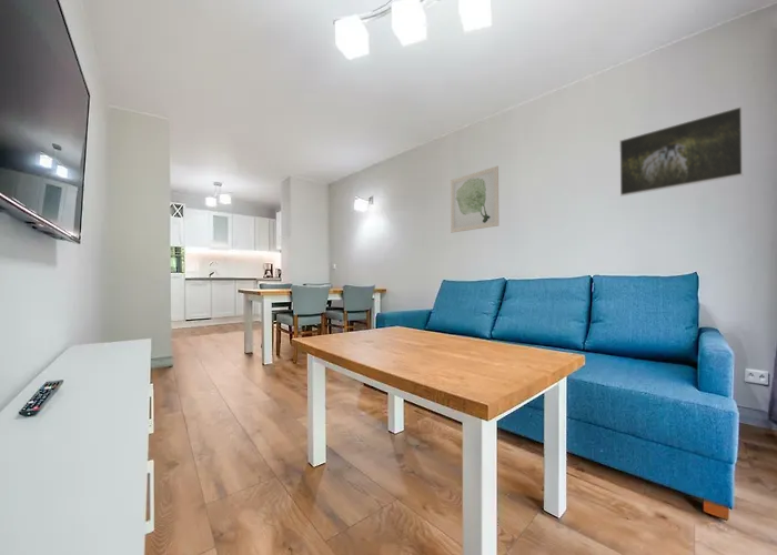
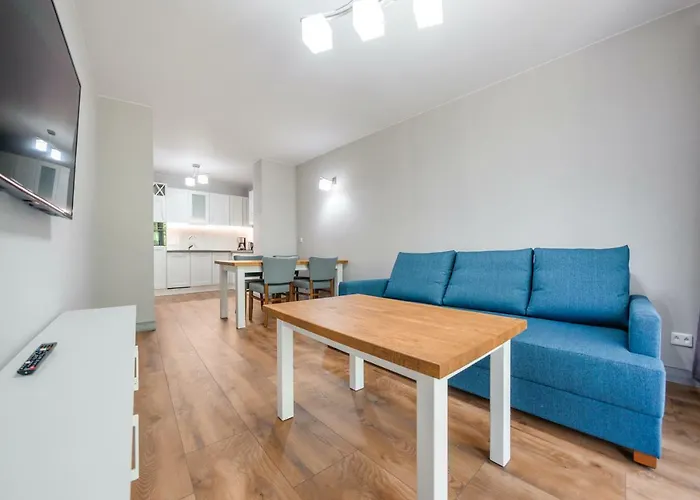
- wall art [450,165,500,234]
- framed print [618,105,744,198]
